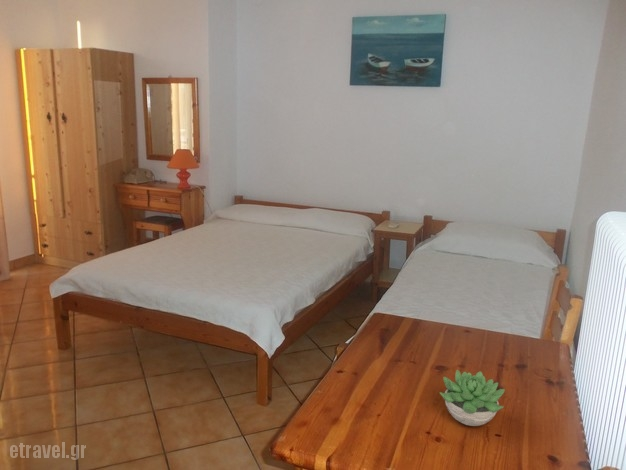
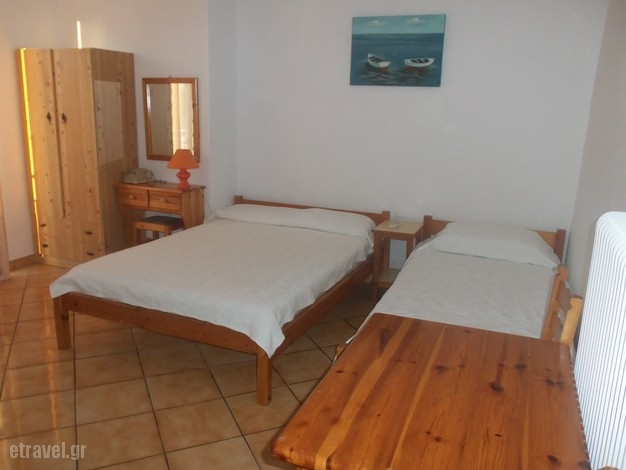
- succulent plant [439,369,506,427]
